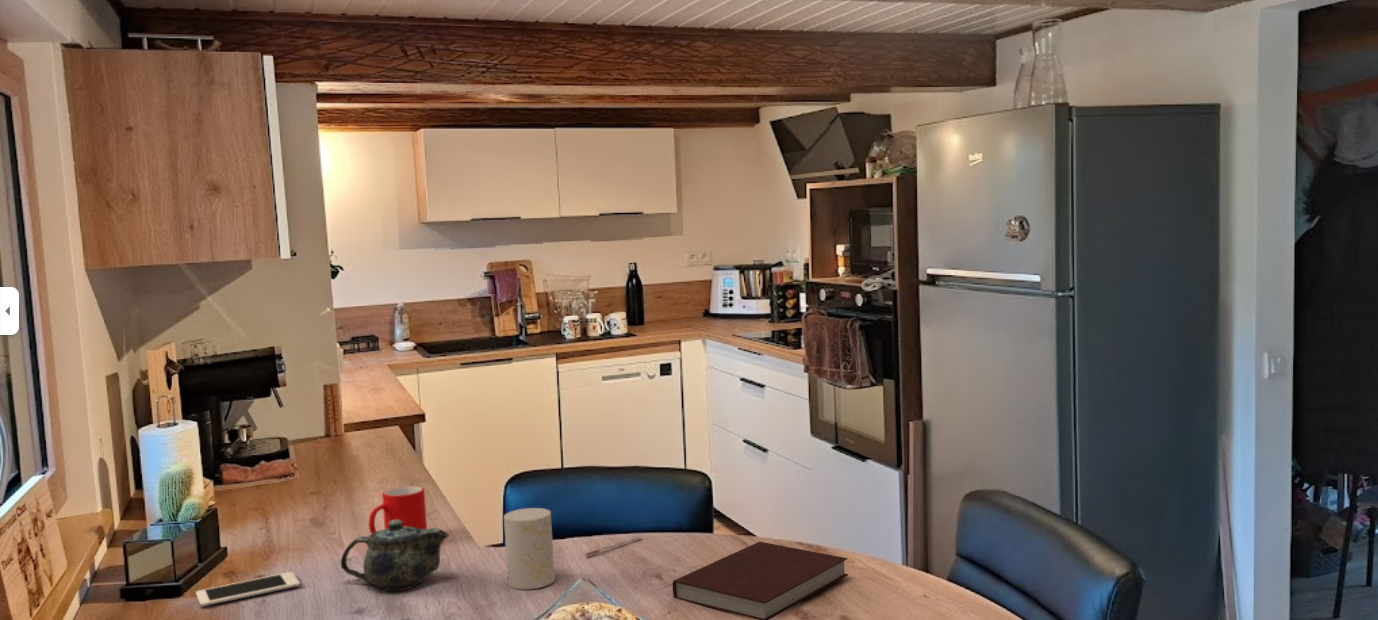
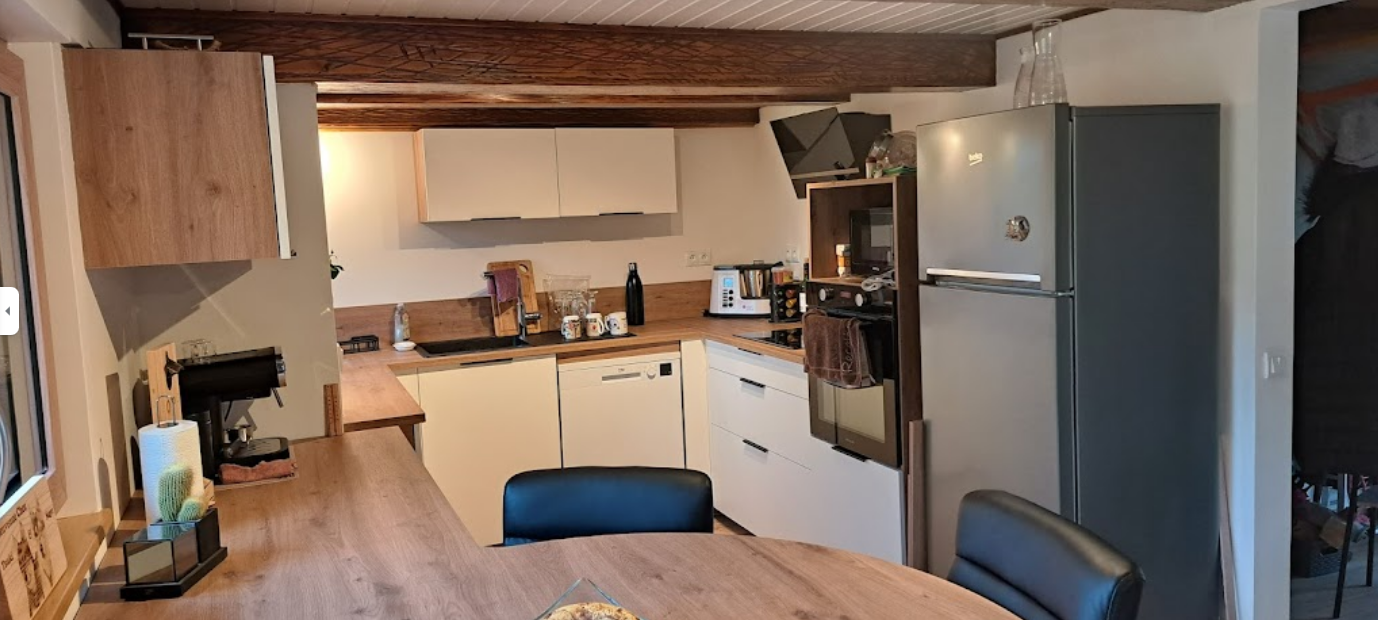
- cup [368,485,428,535]
- chinaware [340,520,450,592]
- notebook [672,541,849,620]
- cup [503,507,556,590]
- pen [584,536,643,557]
- cell phone [195,571,301,607]
